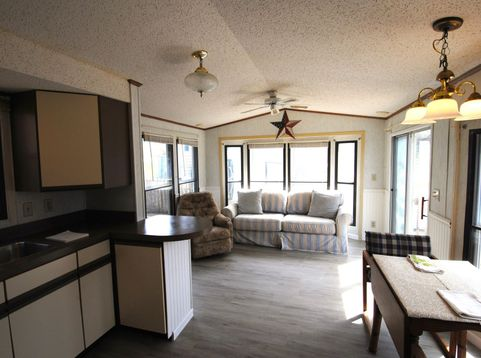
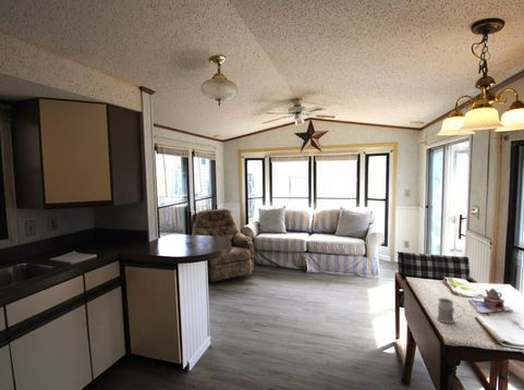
+ mug [436,297,466,325]
+ teapot [467,288,513,314]
